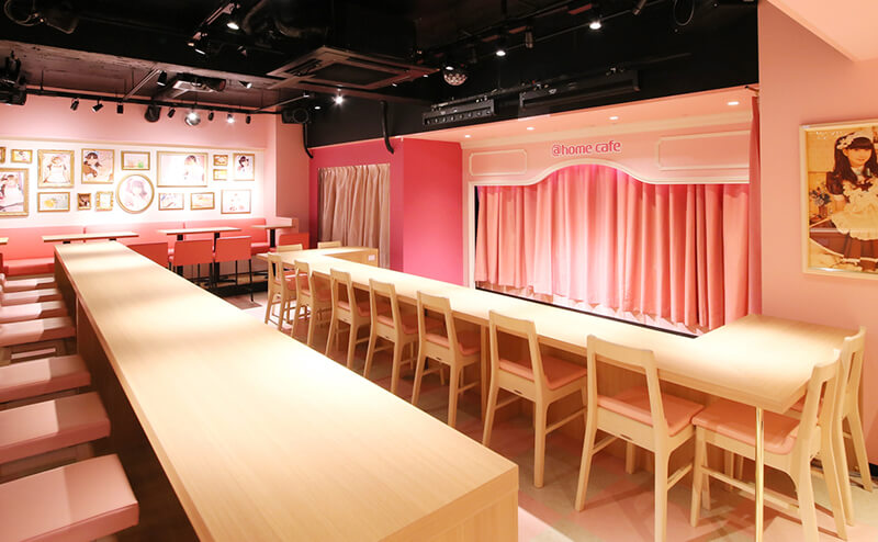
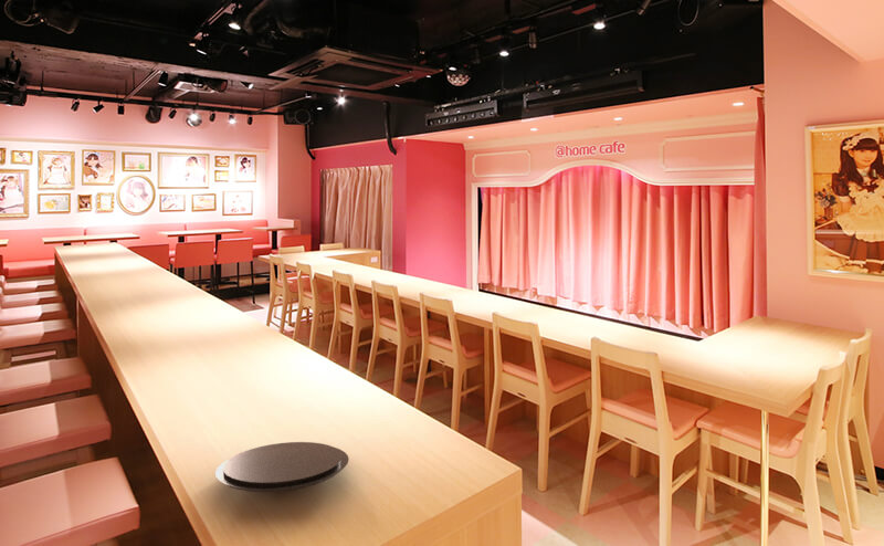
+ plate [214,441,350,493]
